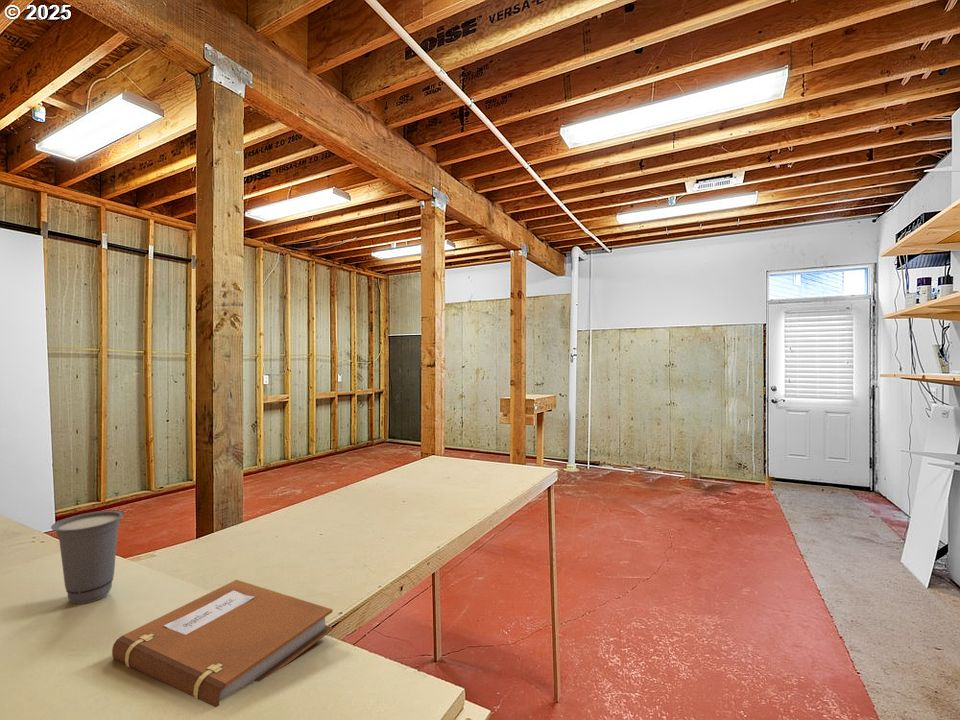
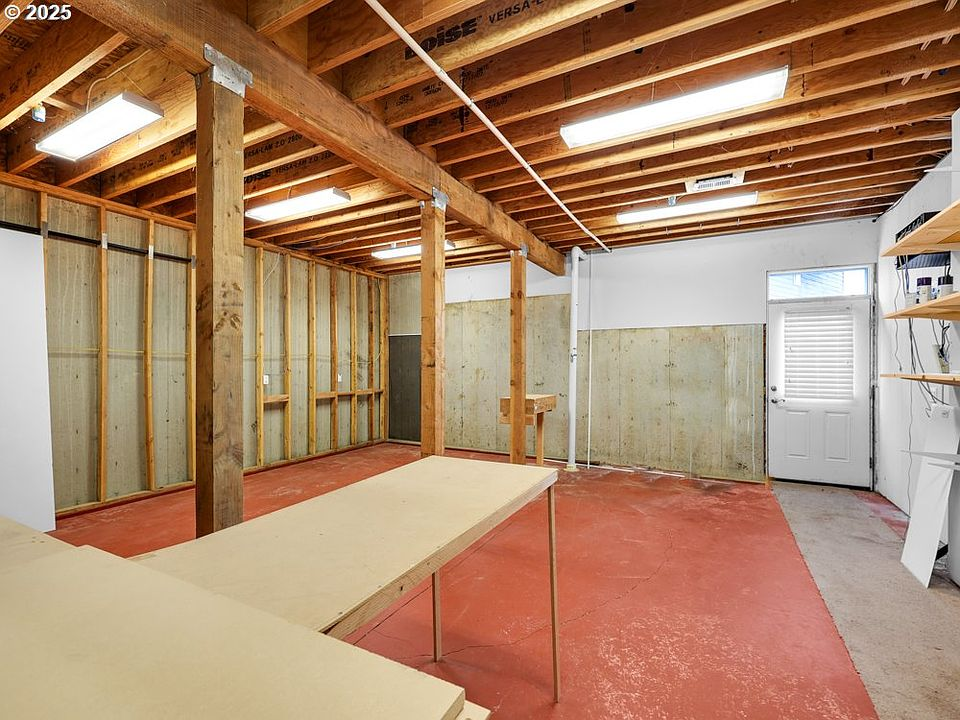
- notebook [111,579,333,708]
- cup [50,509,125,605]
